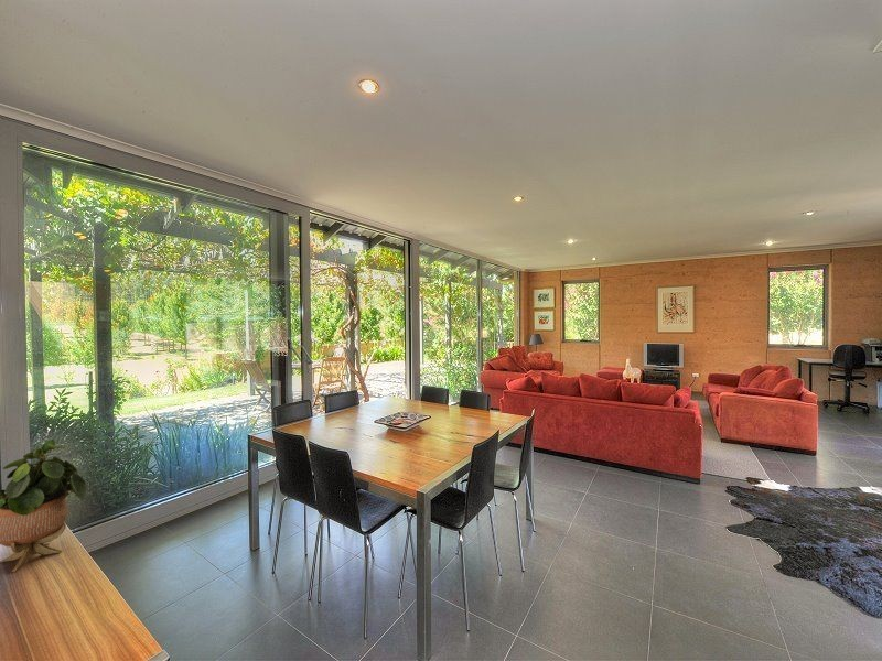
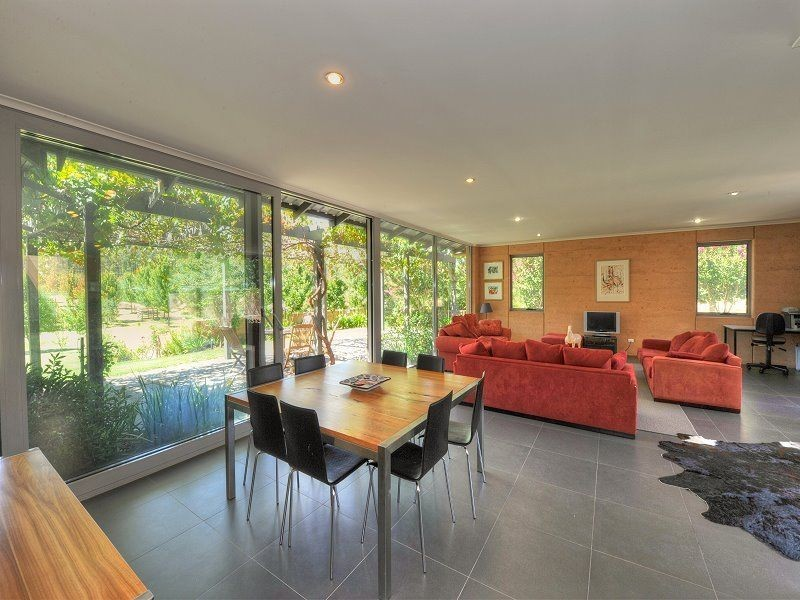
- potted plant [0,438,87,573]
